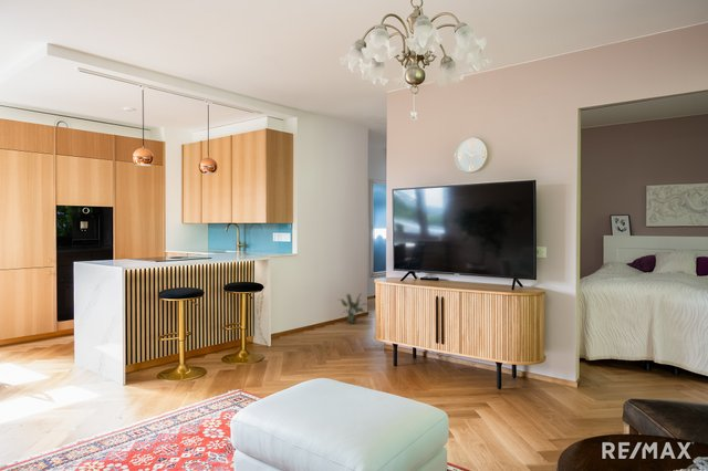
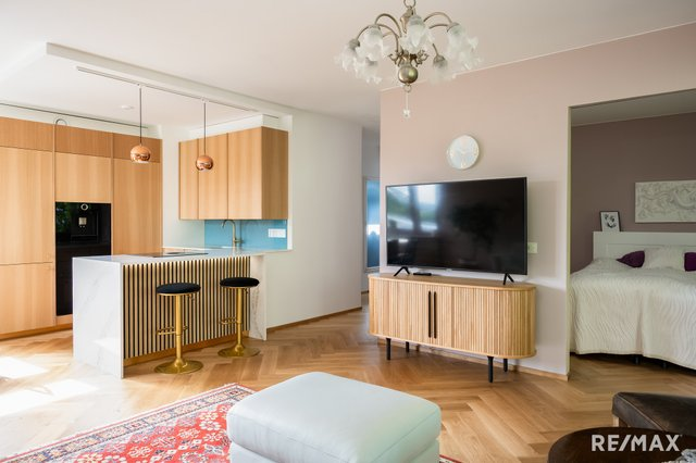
- potted plant [339,292,368,325]
